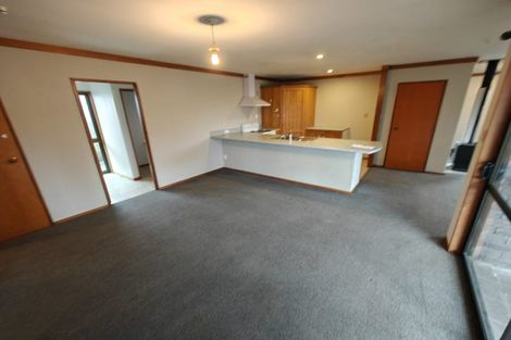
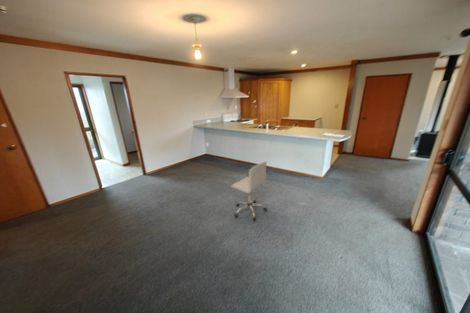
+ chair [230,161,268,221]
